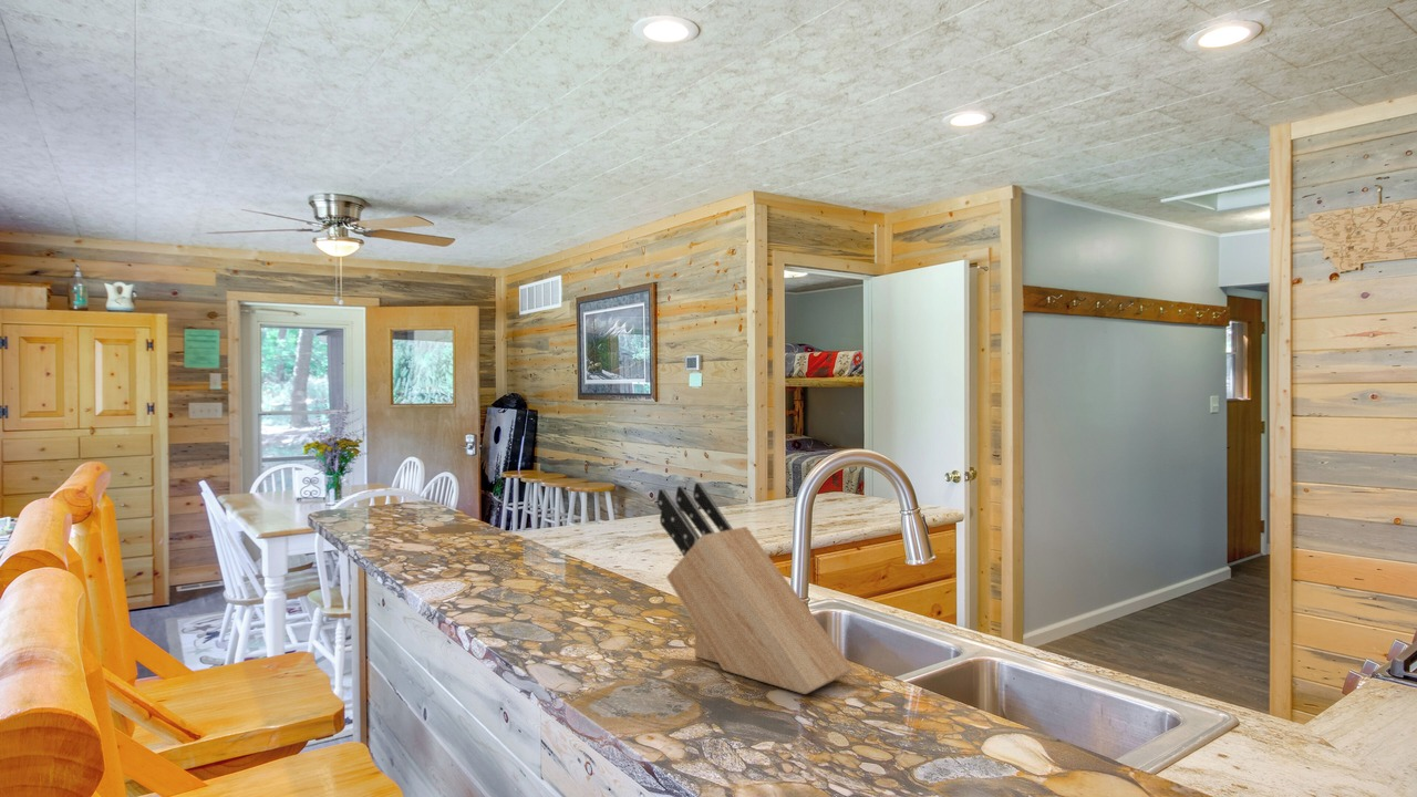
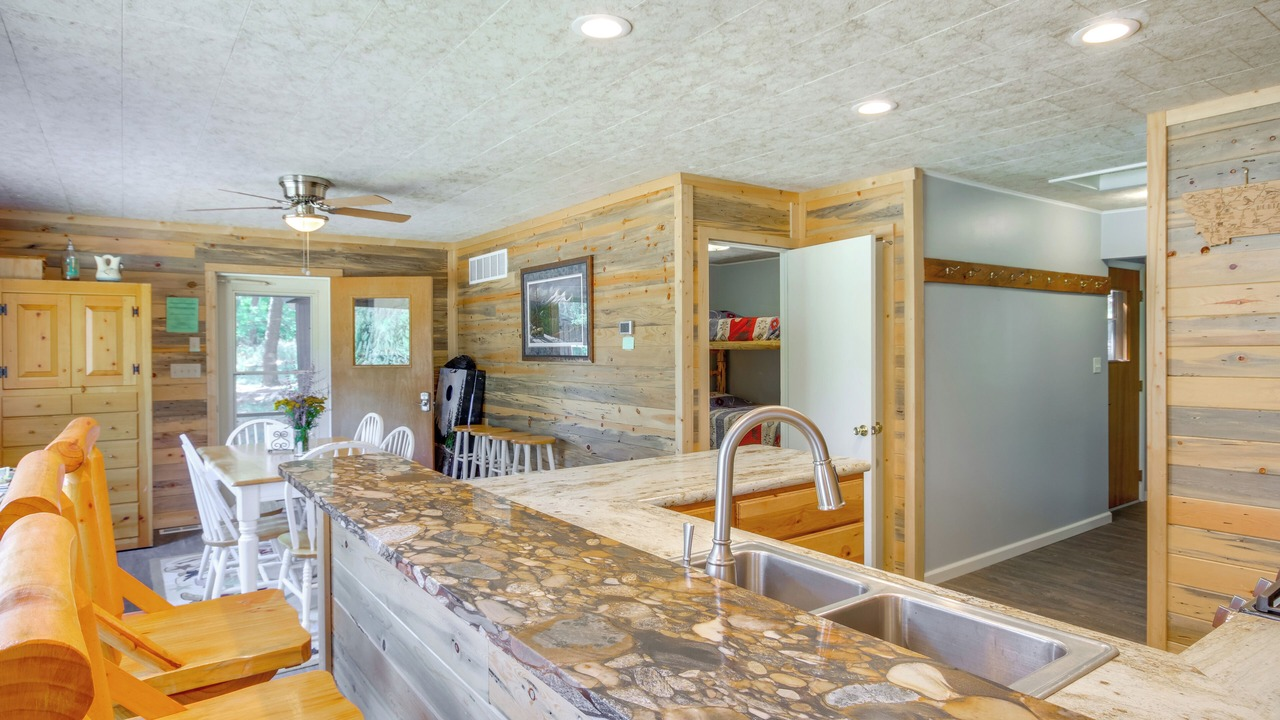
- knife block [656,482,854,695]
